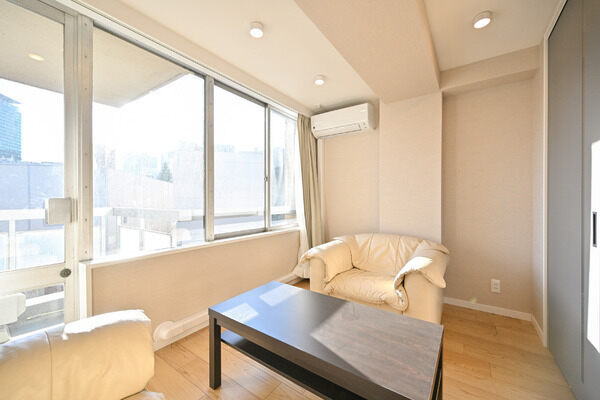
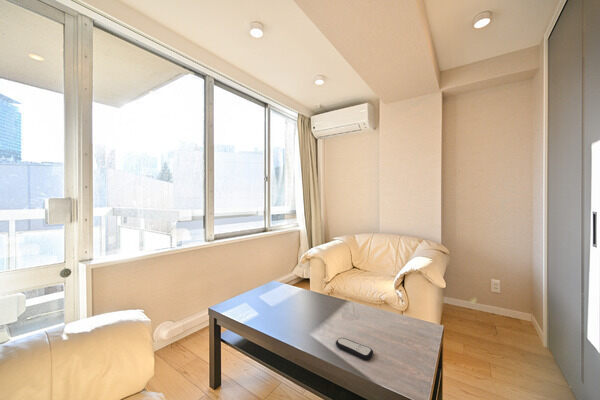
+ remote control [335,337,374,361]
